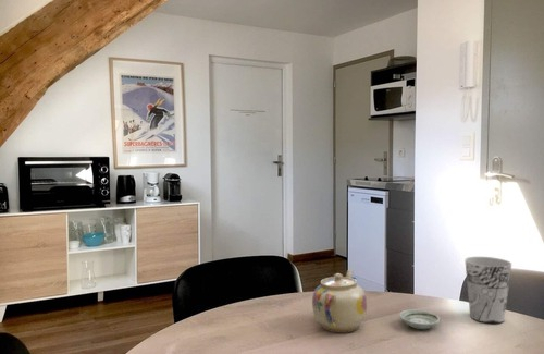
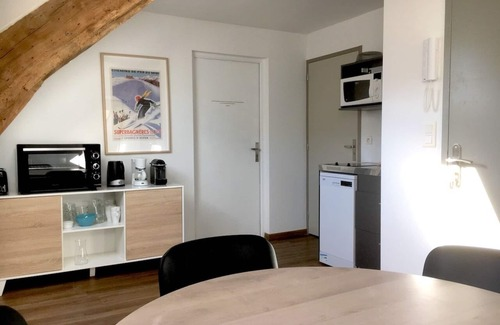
- teapot [311,269,368,334]
- saucer [398,308,441,330]
- cup [463,256,512,325]
